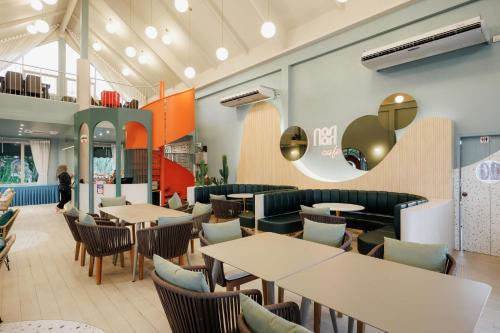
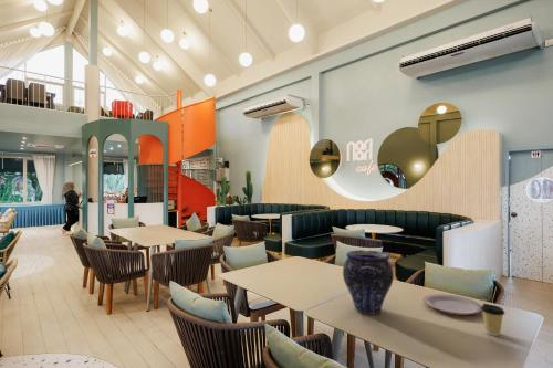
+ plate [422,293,482,316]
+ coffee cup [481,303,507,337]
+ vase [342,249,395,316]
